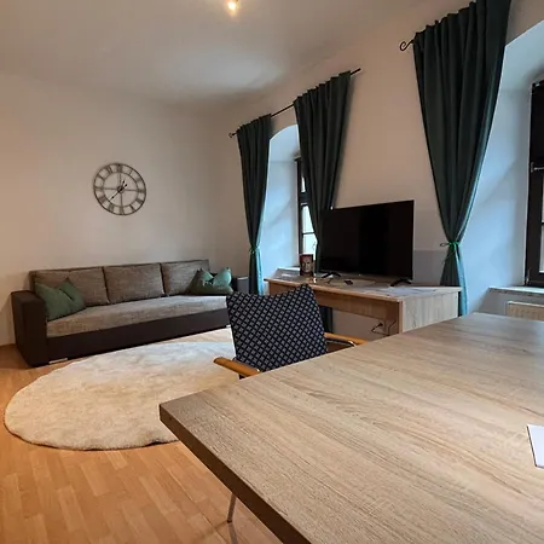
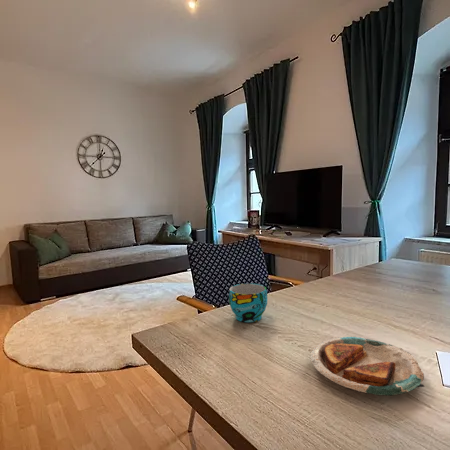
+ cup [228,283,268,323]
+ plate [309,336,425,397]
